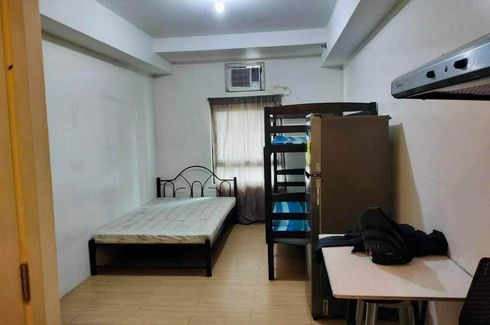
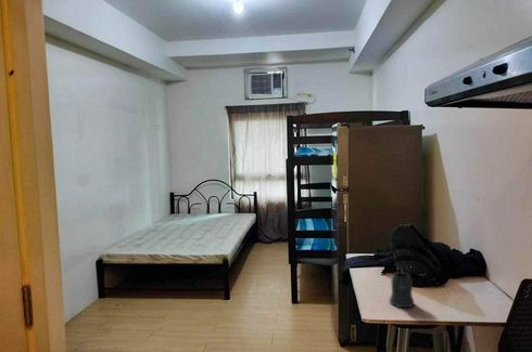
+ mug [389,271,416,309]
